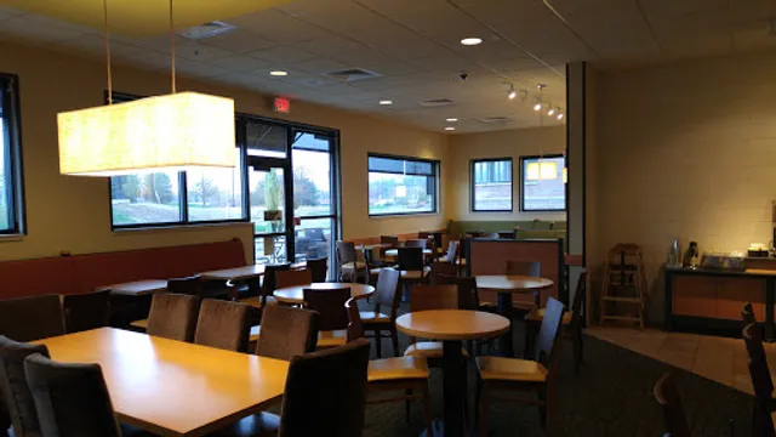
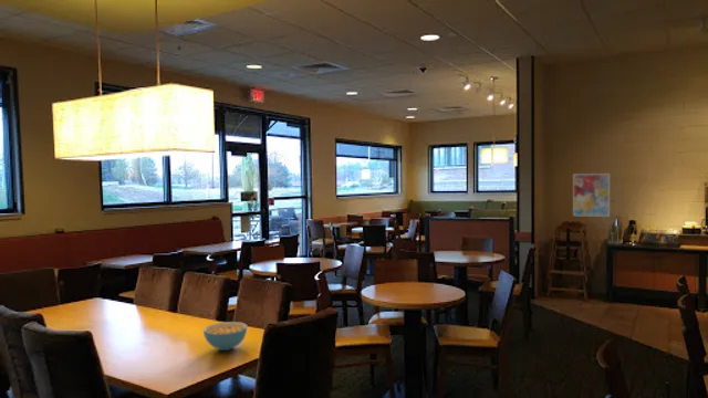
+ cereal bowl [202,321,249,352]
+ wall art [572,172,611,218]
